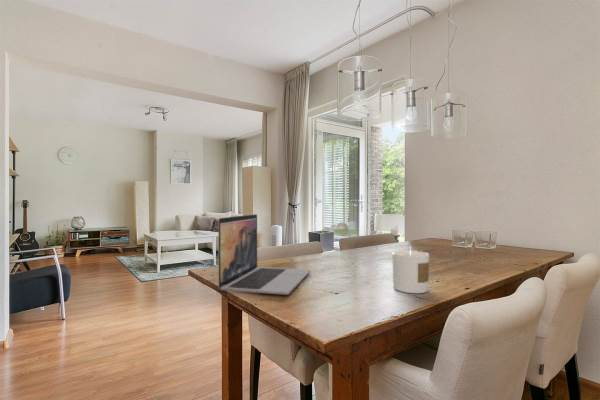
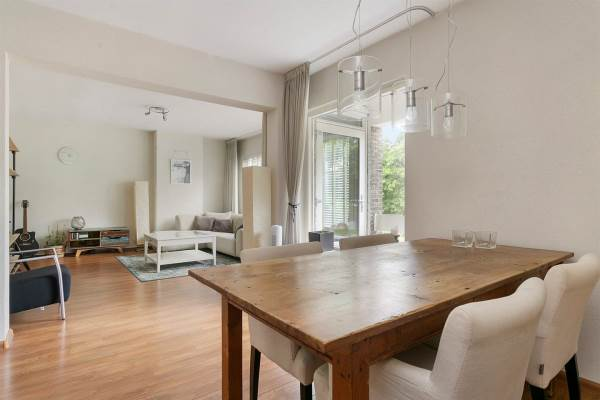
- laptop [217,213,311,296]
- candle [391,245,430,294]
